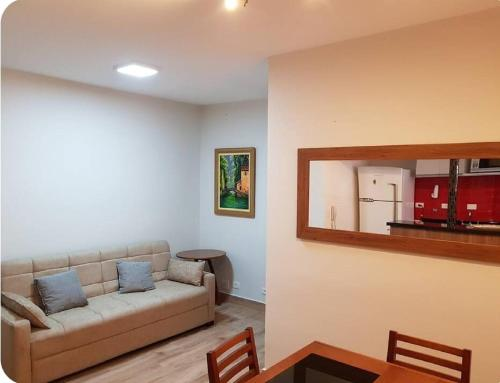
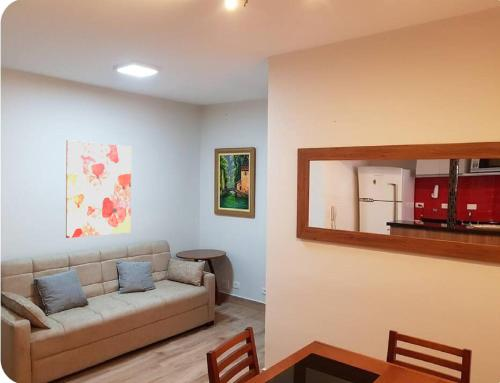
+ wall art [65,139,132,239]
